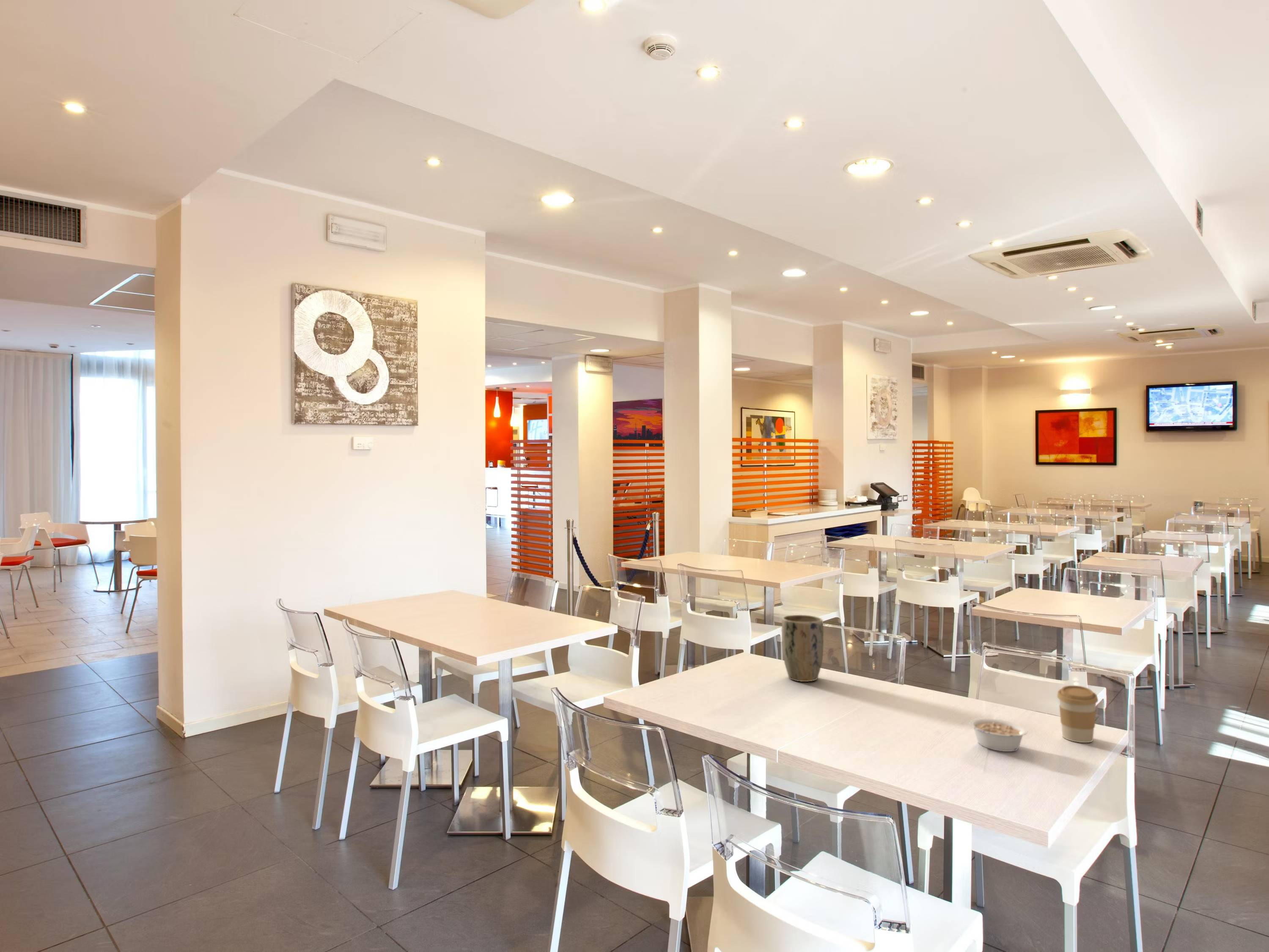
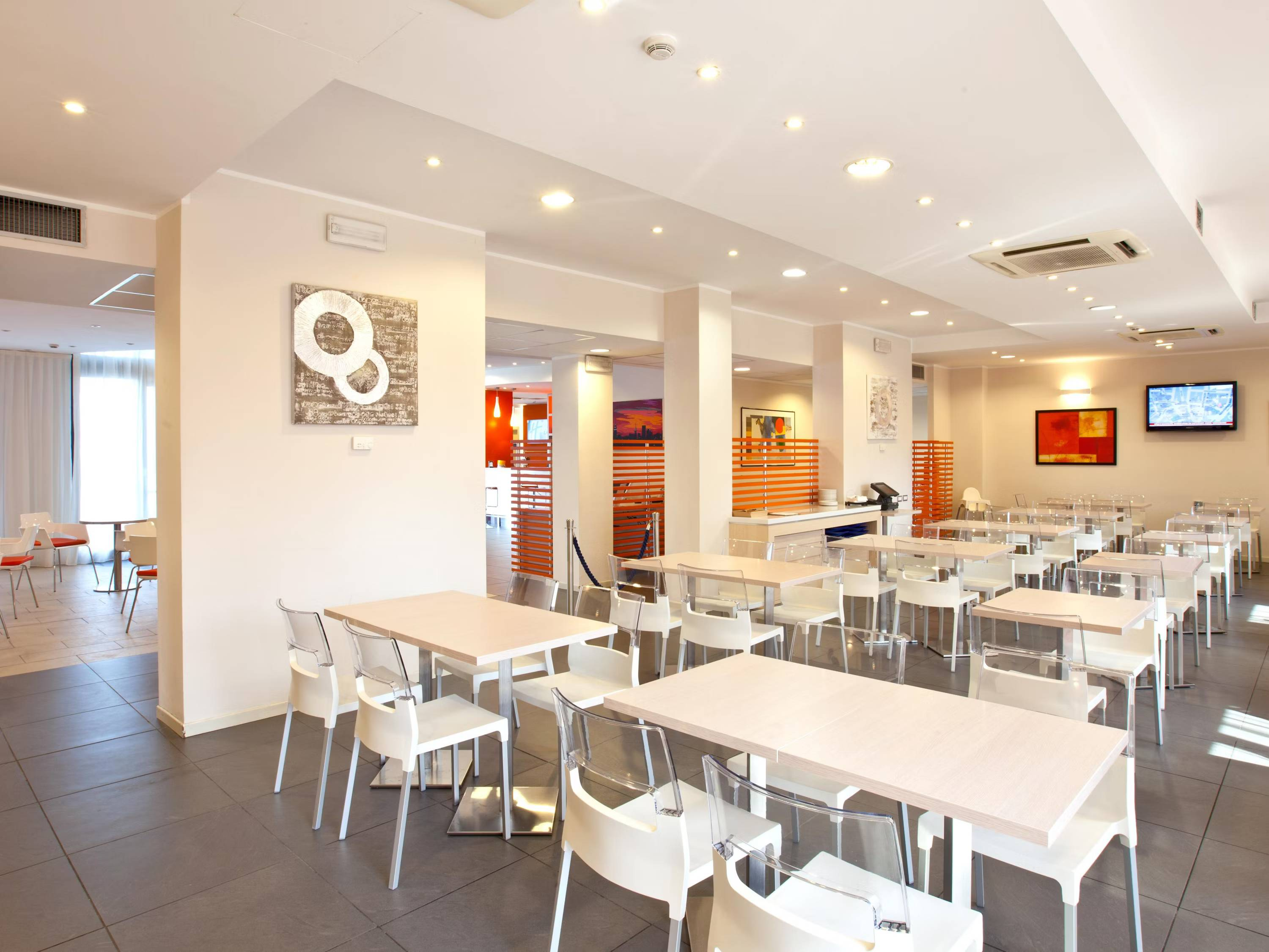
- legume [969,718,1028,752]
- coffee cup [1057,685,1099,743]
- plant pot [781,615,824,682]
